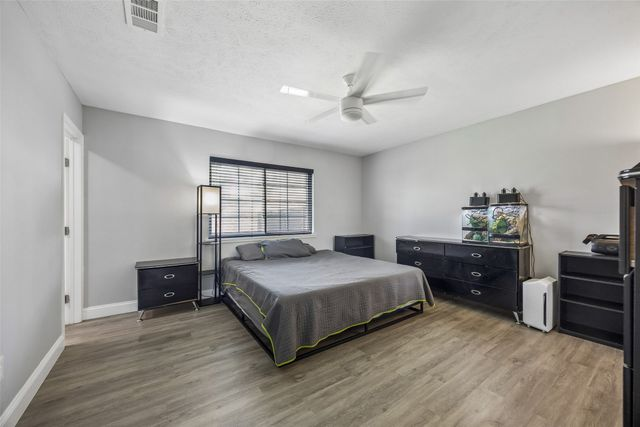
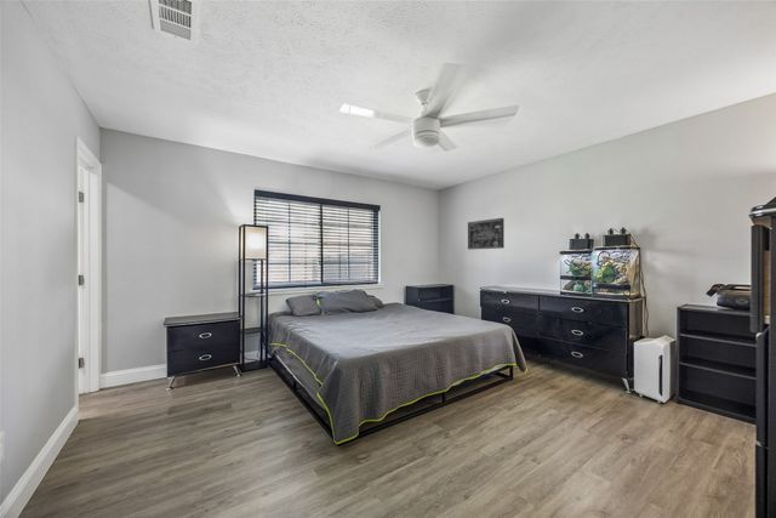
+ wall art [467,217,506,251]
